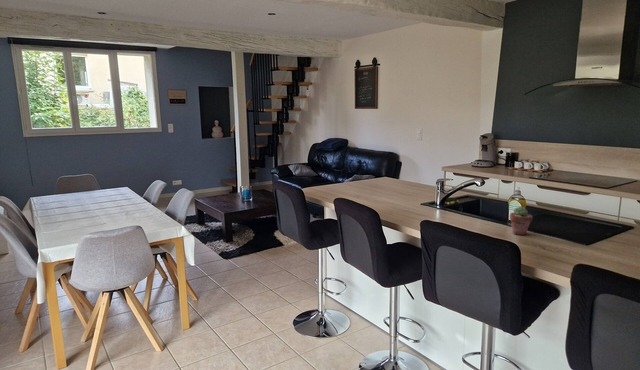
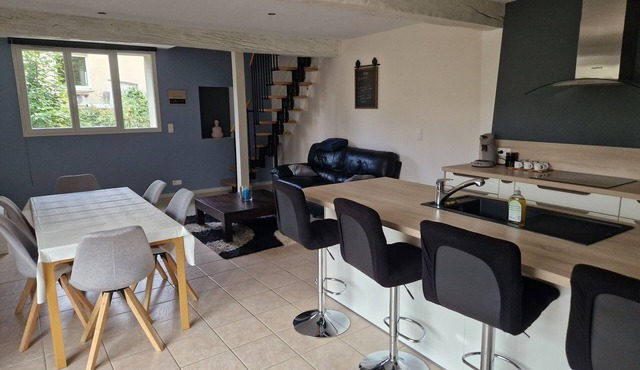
- potted succulent [509,206,534,236]
